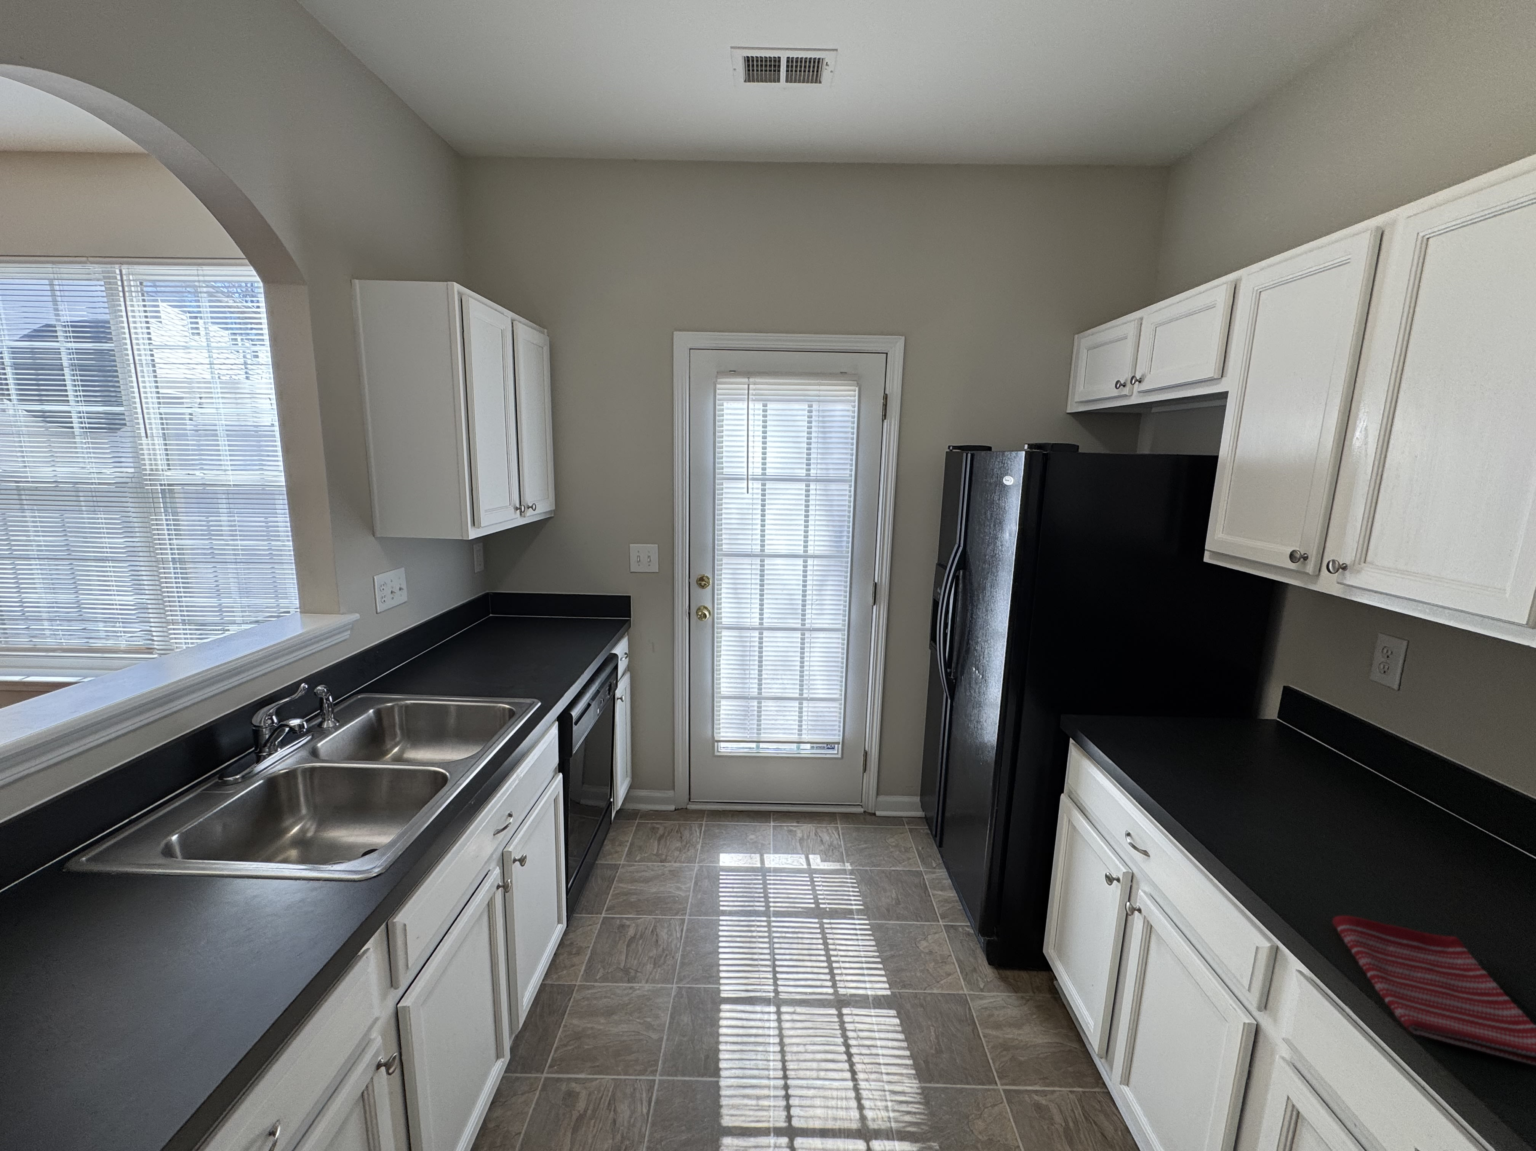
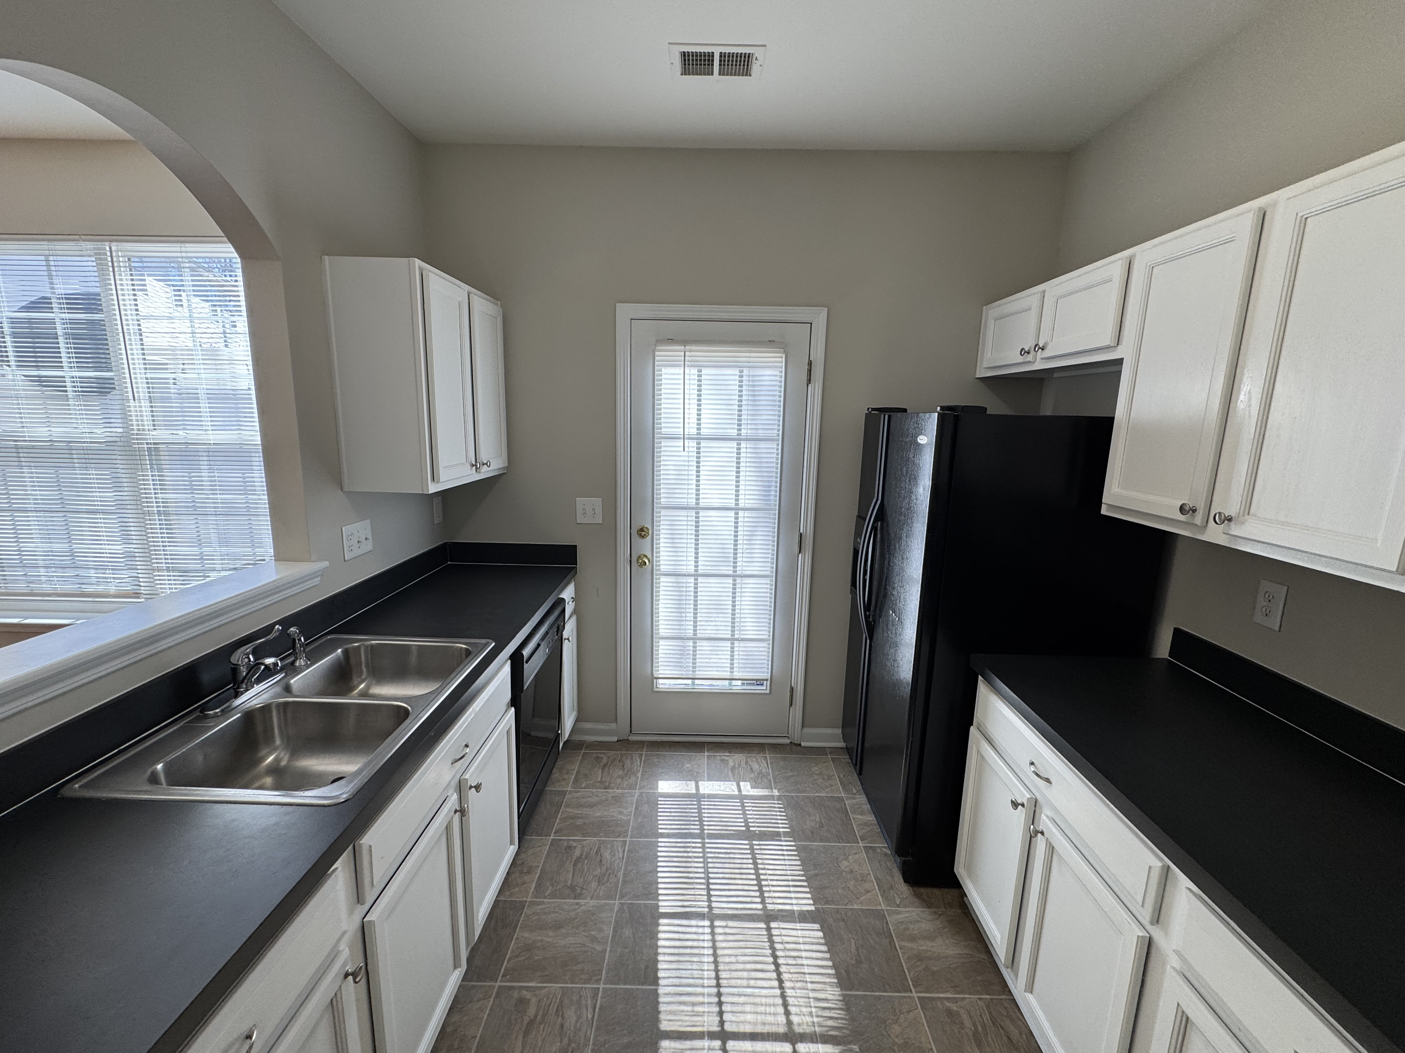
- dish towel [1332,915,1536,1065]
